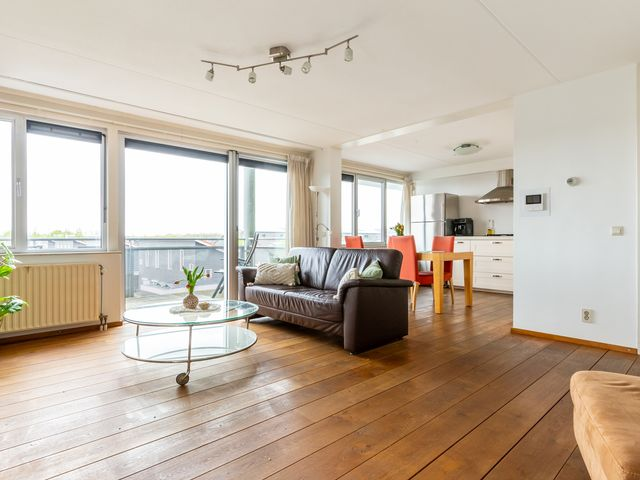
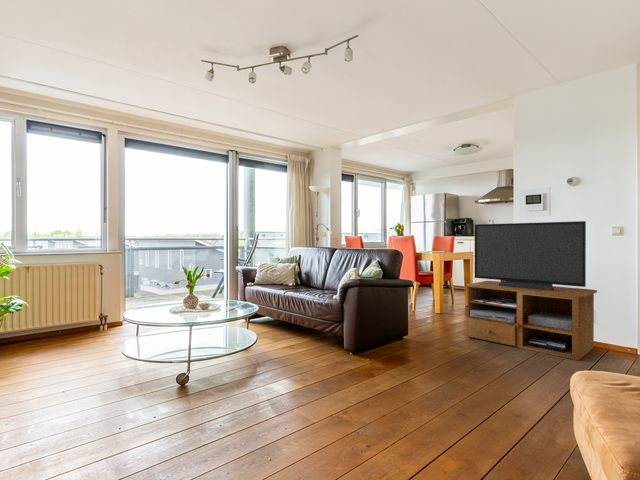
+ tv stand [465,220,598,361]
